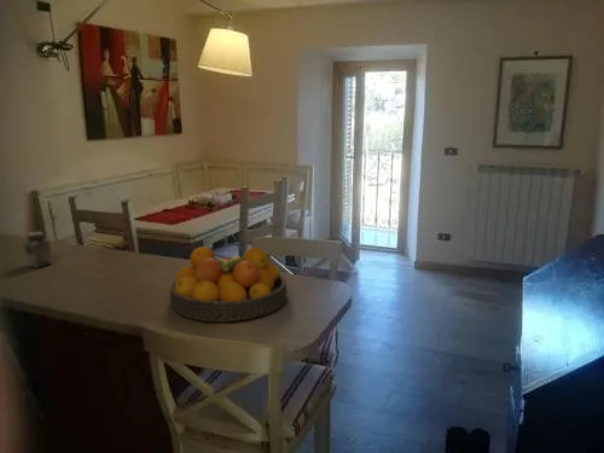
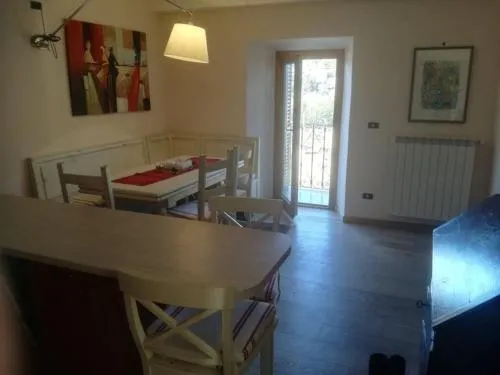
- salt shaker [22,231,53,269]
- fruit bowl [169,245,289,323]
